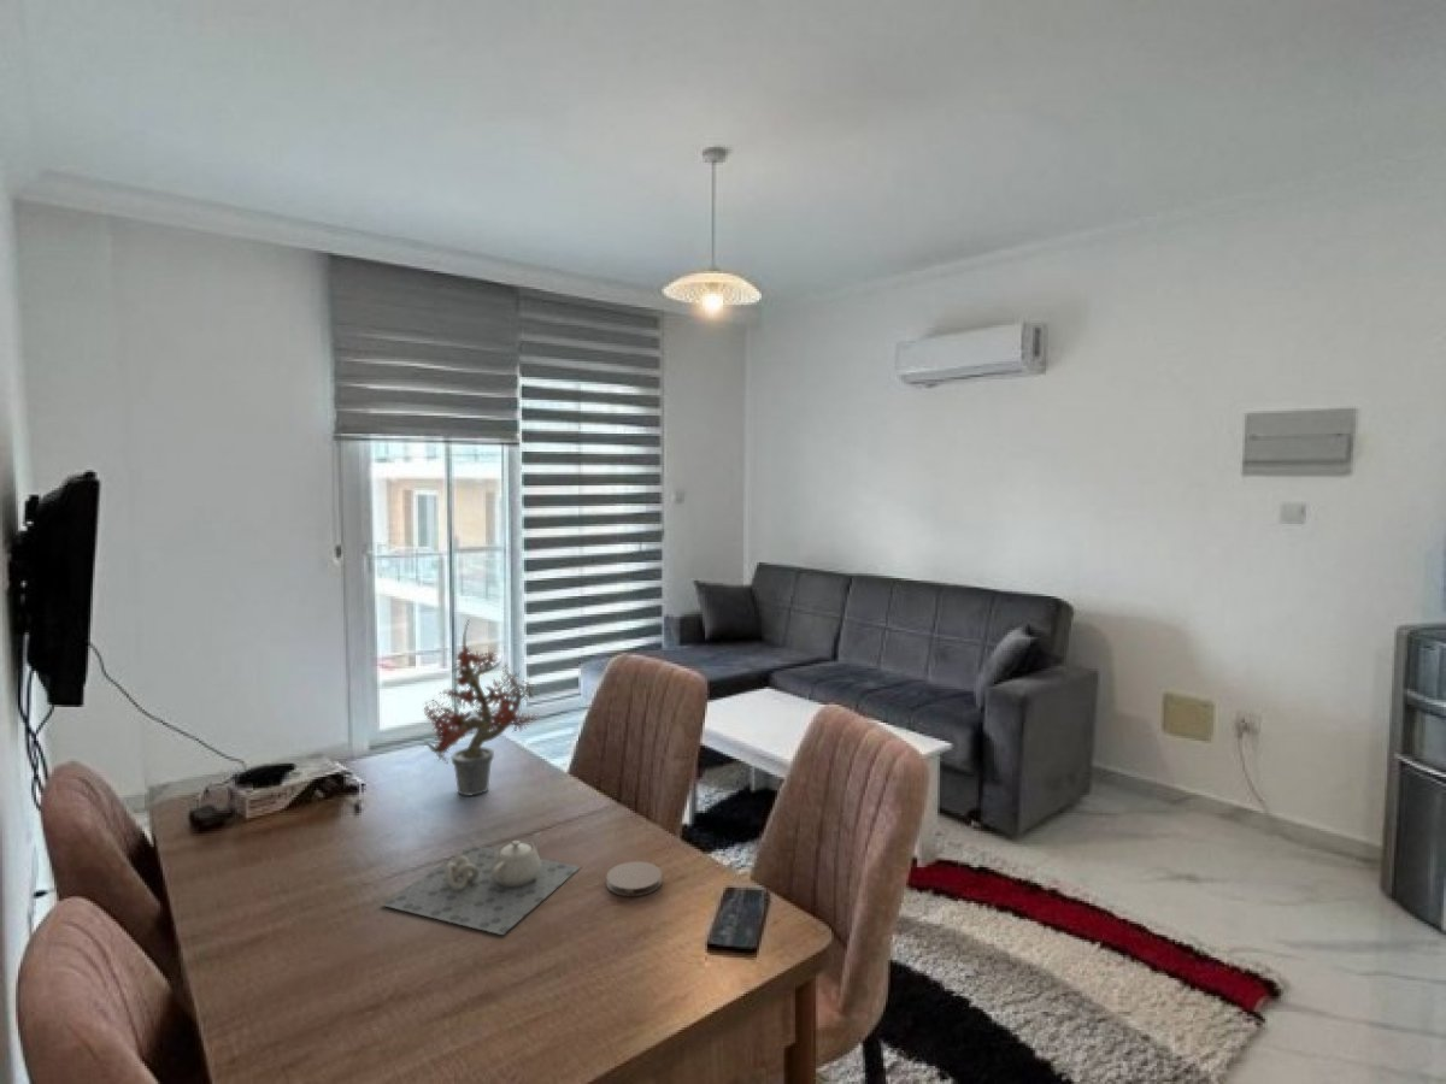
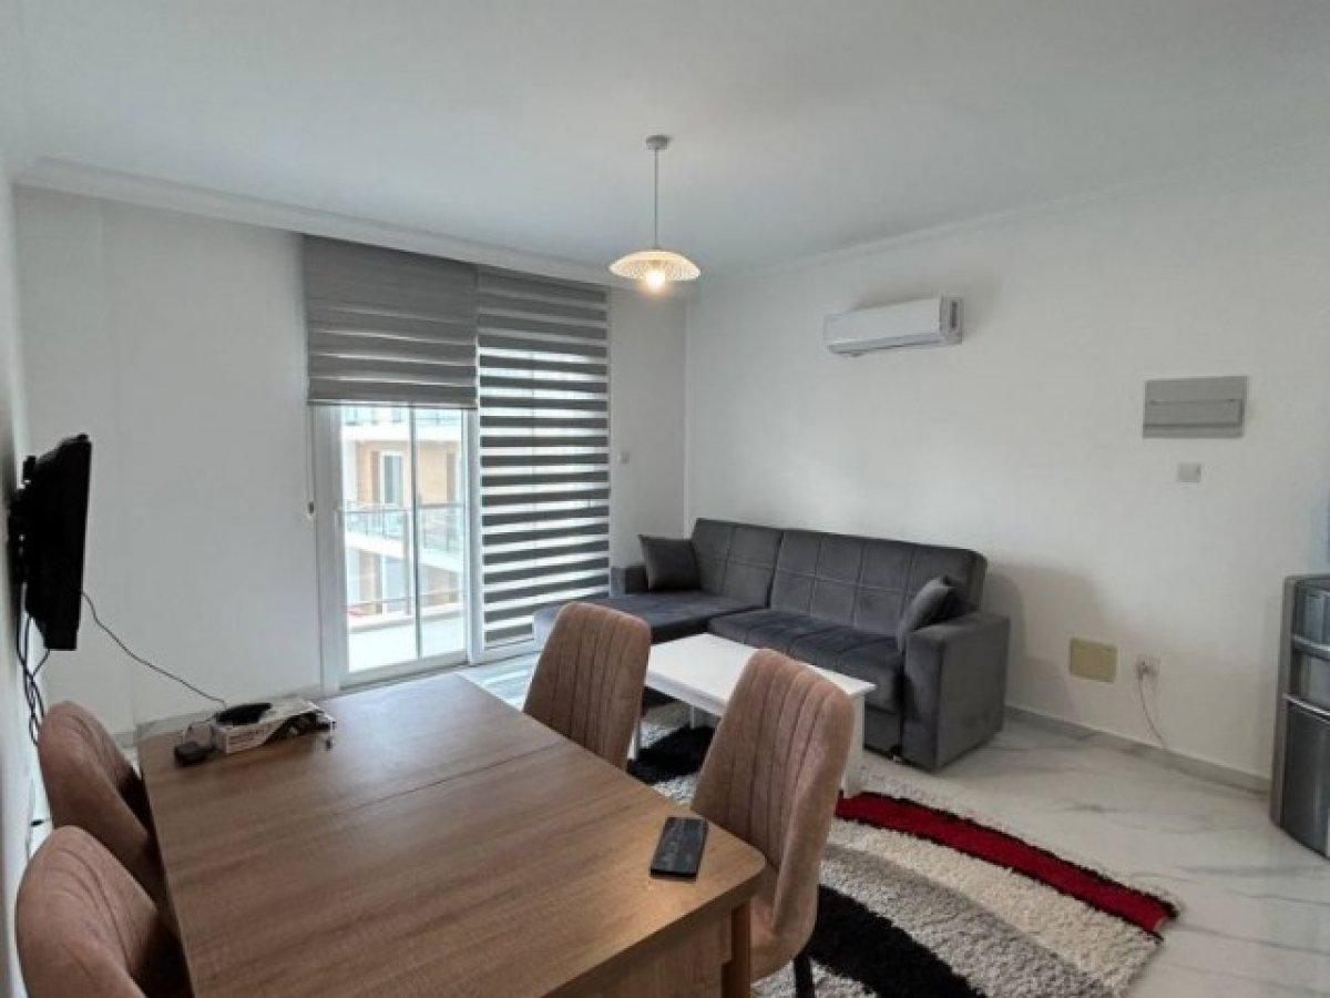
- teapot [380,831,582,936]
- coaster [606,860,663,897]
- potted plant [421,618,539,797]
